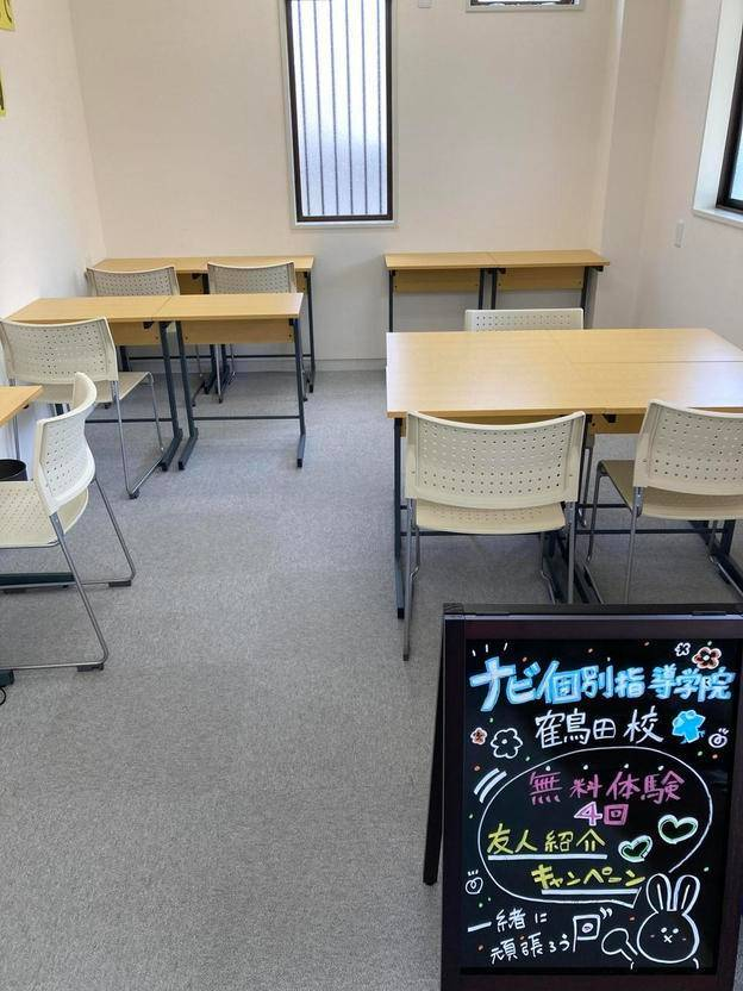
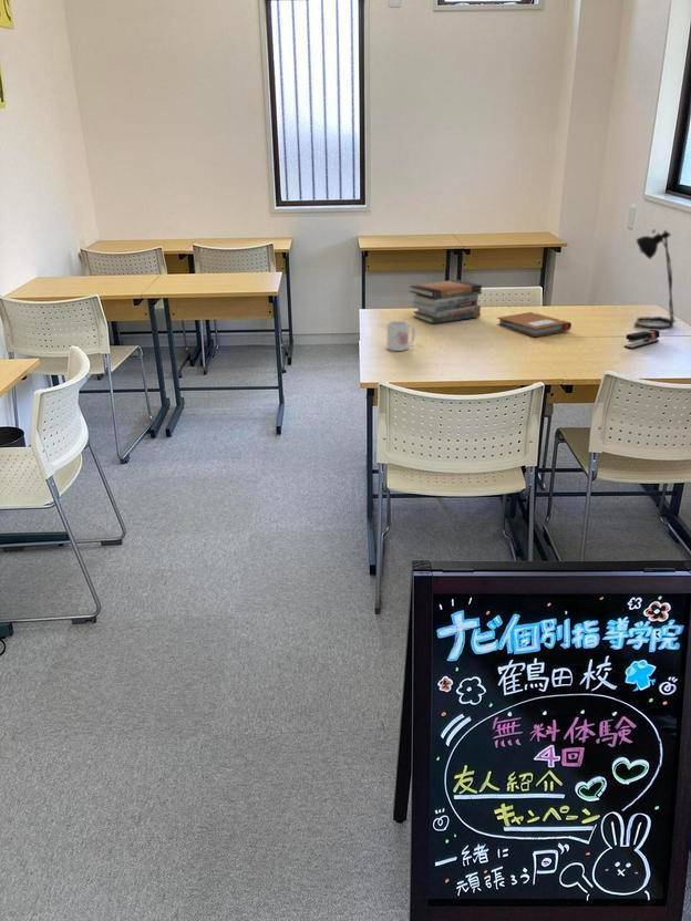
+ stapler [623,330,660,350]
+ mug [386,320,416,352]
+ desk lamp [633,229,678,331]
+ book stack [409,279,483,324]
+ notebook [496,311,573,338]
